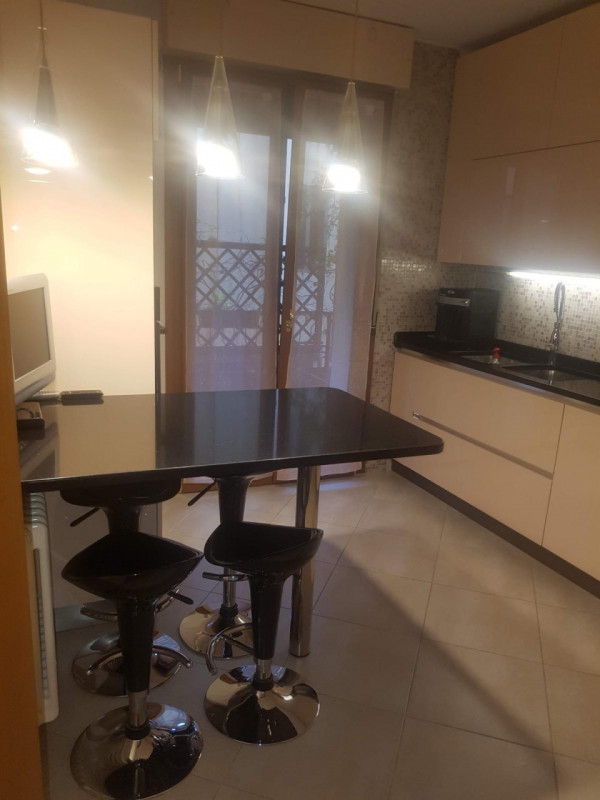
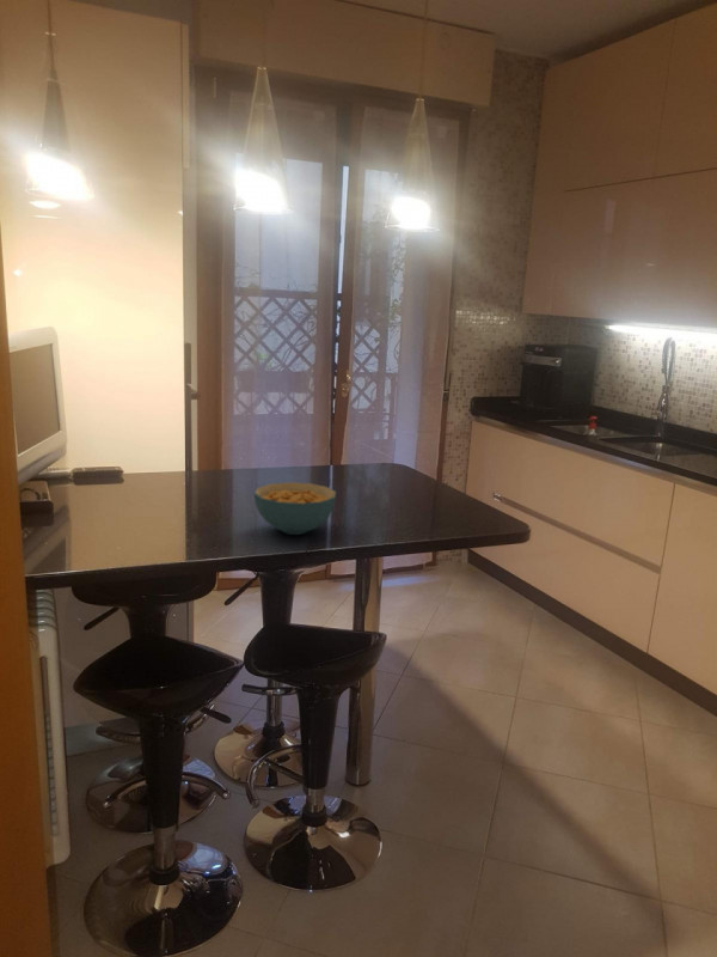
+ cereal bowl [253,481,337,536]
